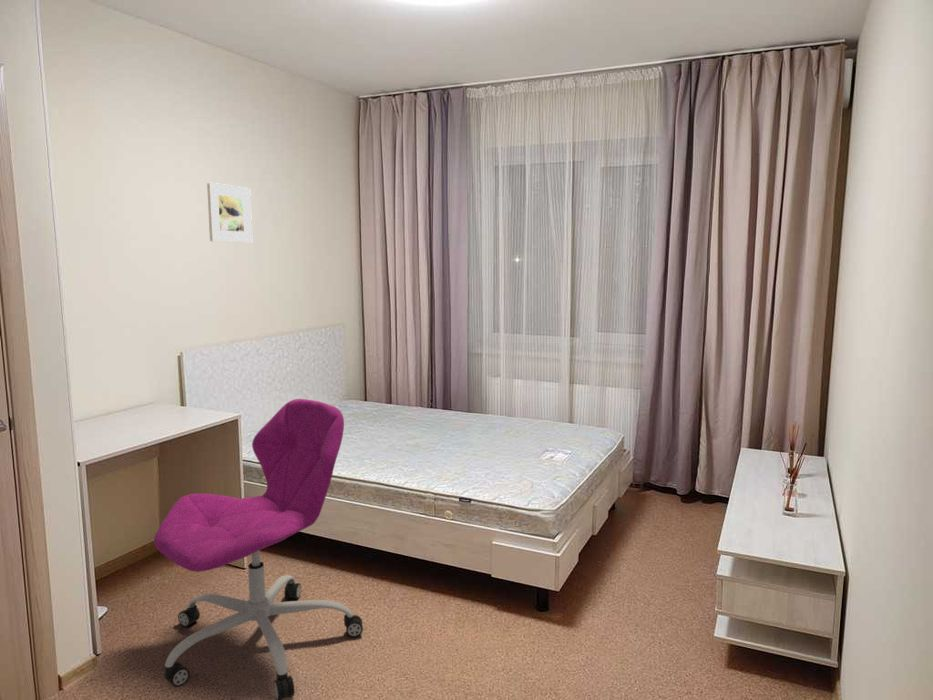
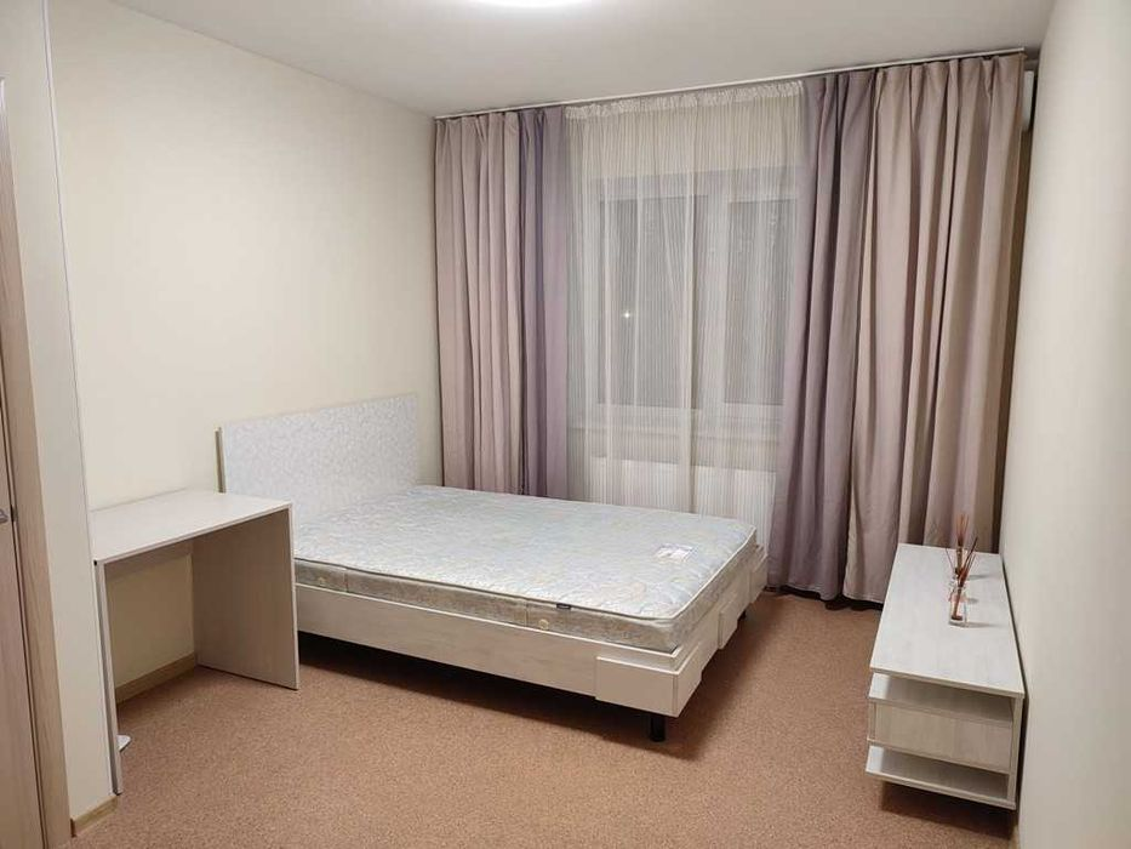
- office chair [153,398,364,700]
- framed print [206,182,253,243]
